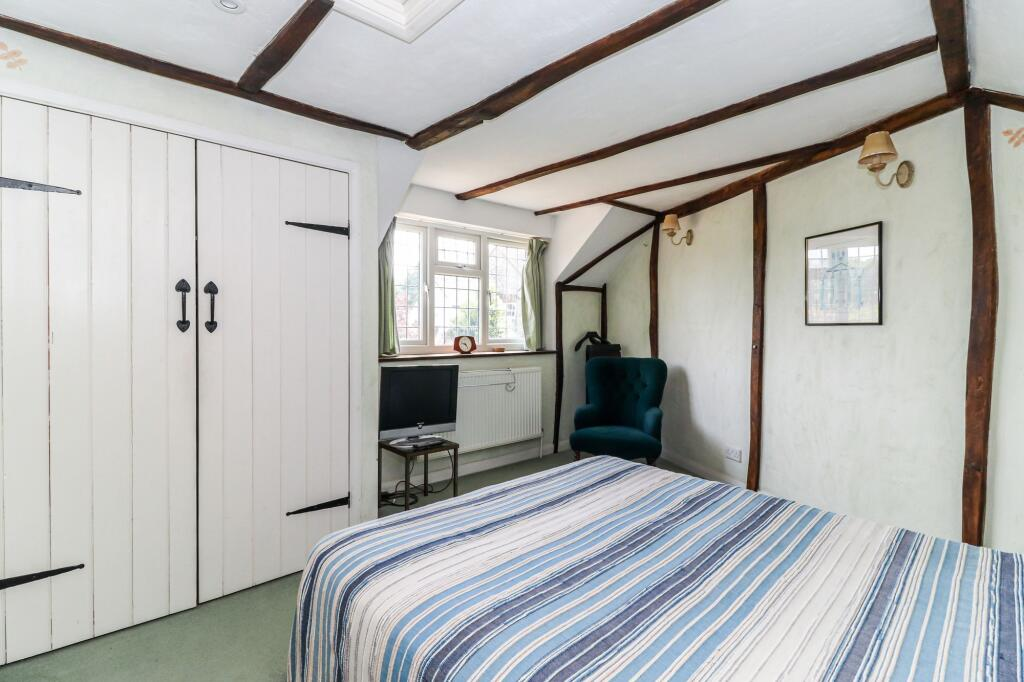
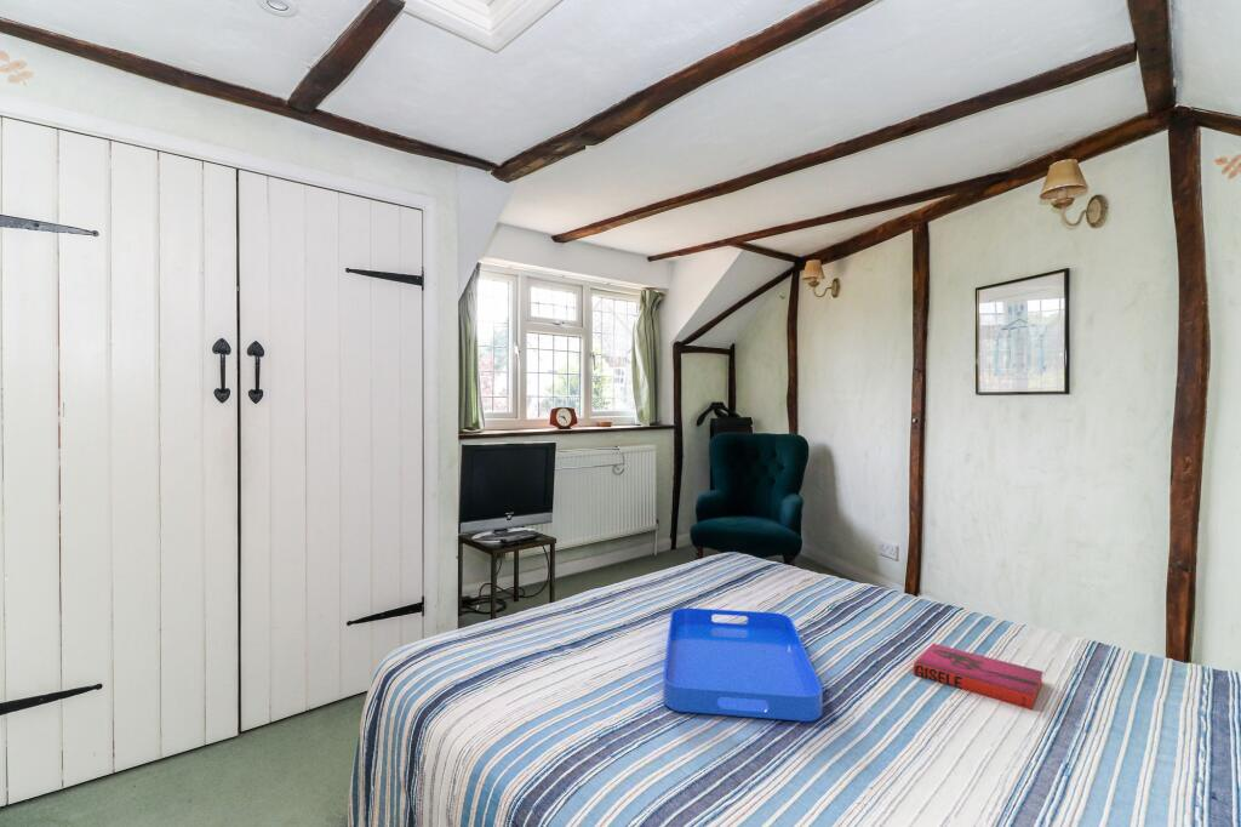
+ serving tray [662,606,824,723]
+ hardback book [913,643,1045,711]
